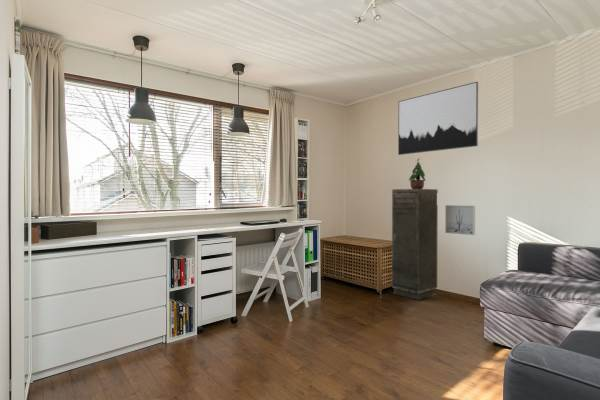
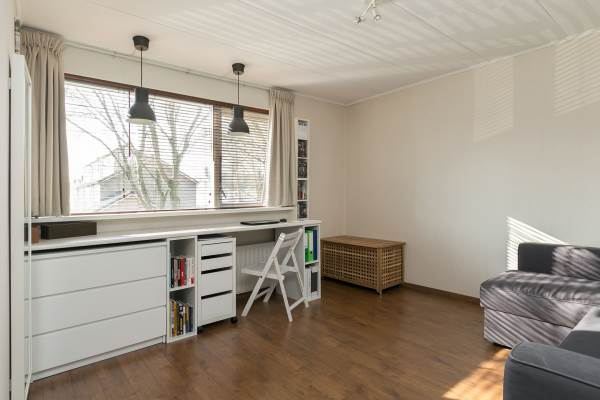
- wall art [444,204,476,236]
- potted plant [408,157,427,189]
- storage cabinet [391,188,439,301]
- wall art [397,81,479,156]
